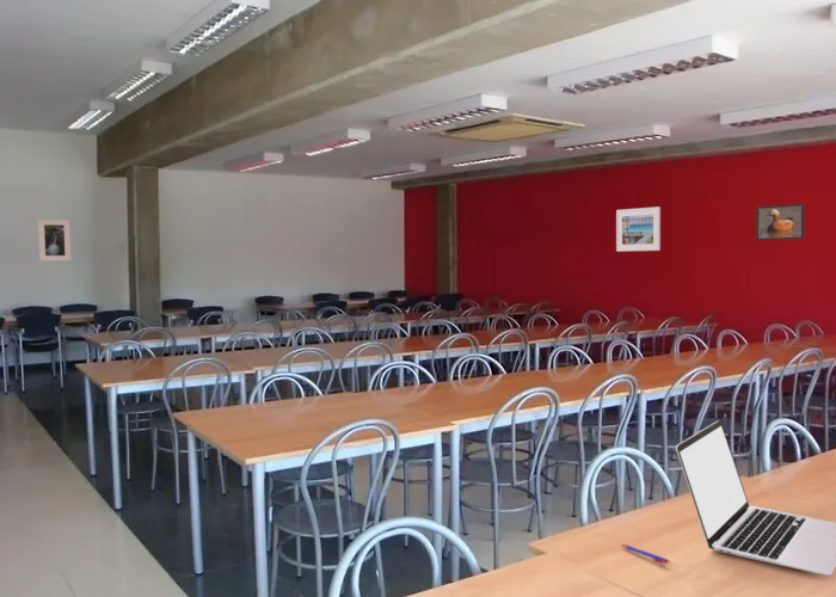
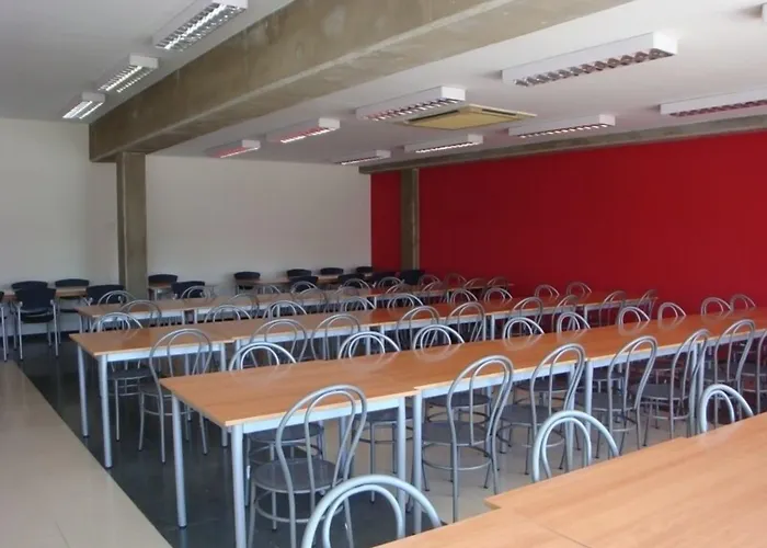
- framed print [755,203,806,241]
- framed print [615,205,662,252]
- laptop [675,419,836,577]
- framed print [37,219,72,261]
- pen [620,543,671,565]
